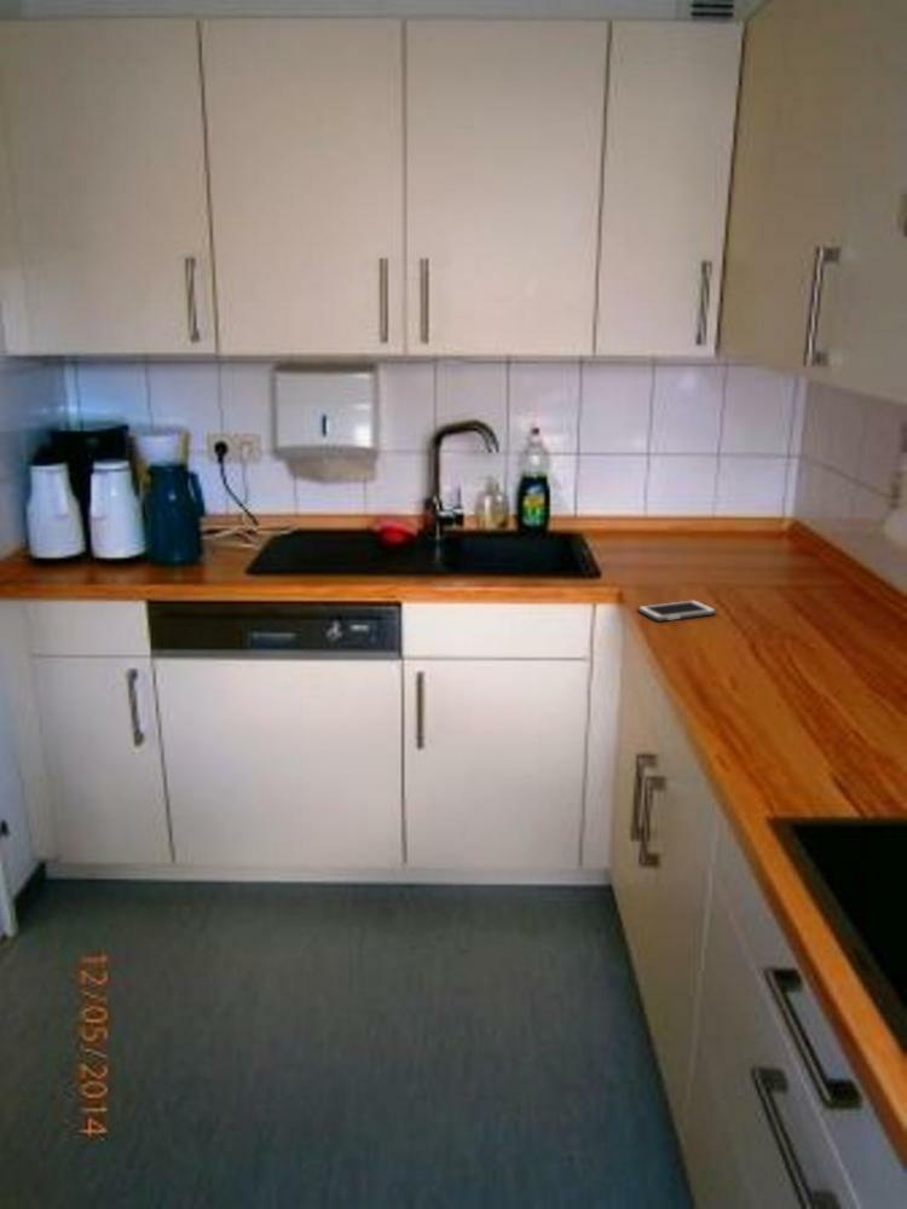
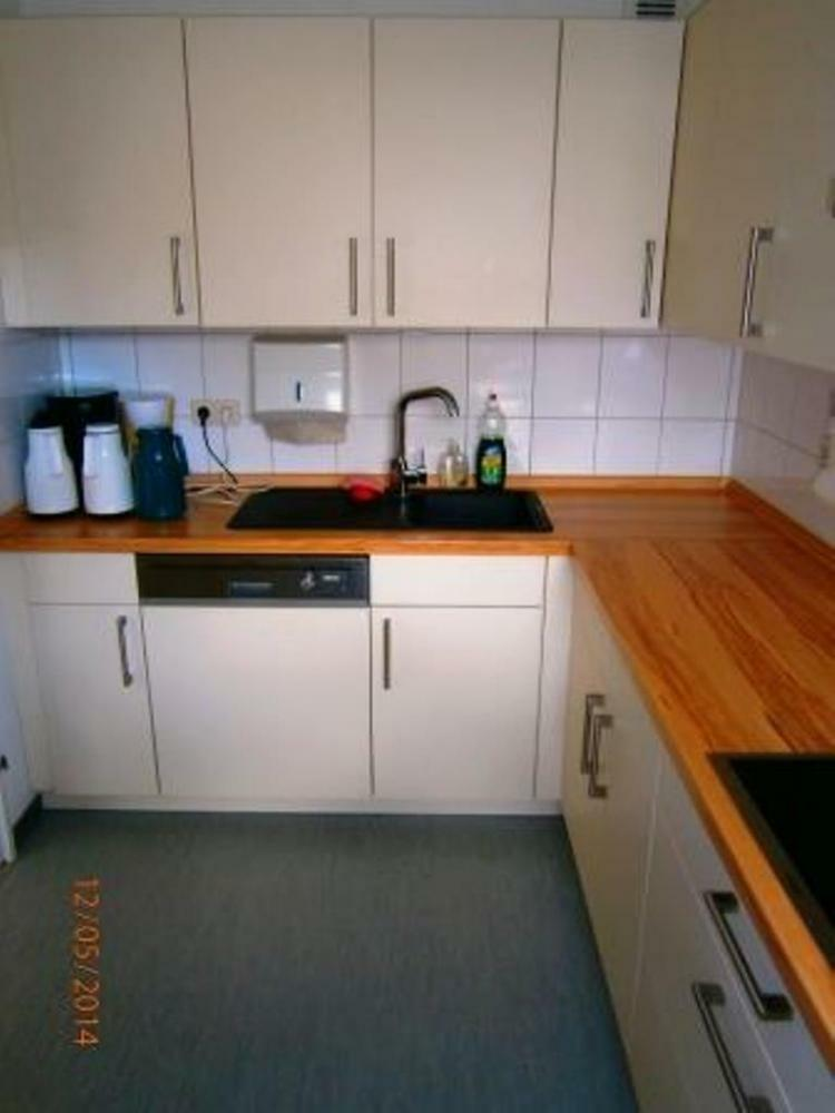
- cell phone [636,598,718,623]
